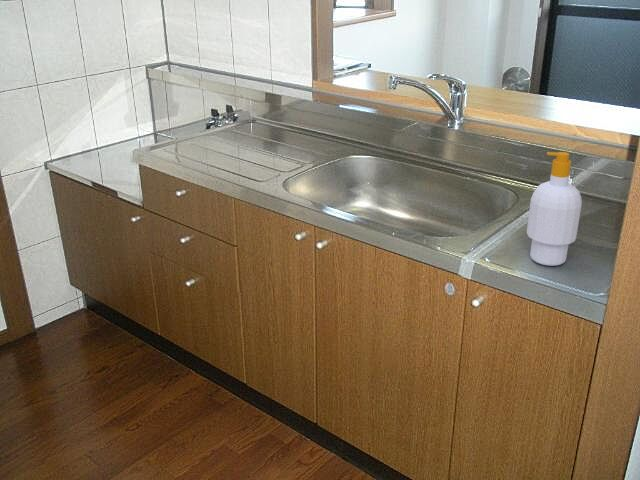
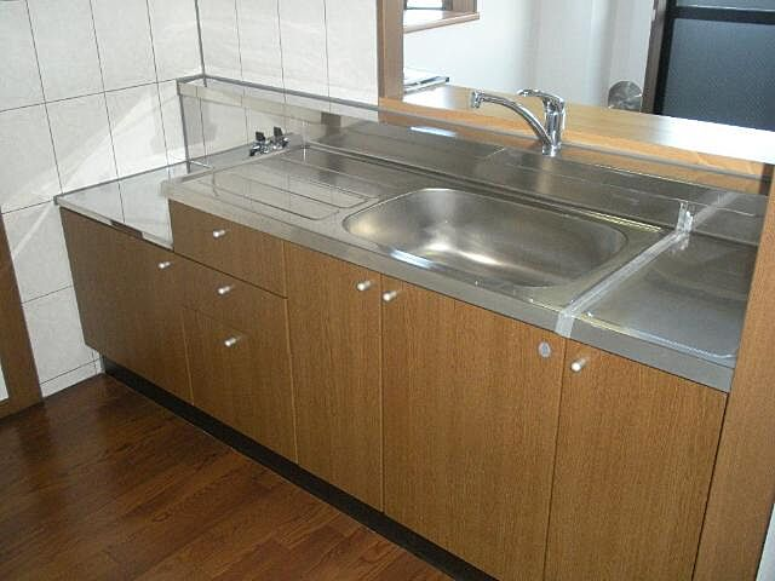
- soap bottle [526,151,583,267]
